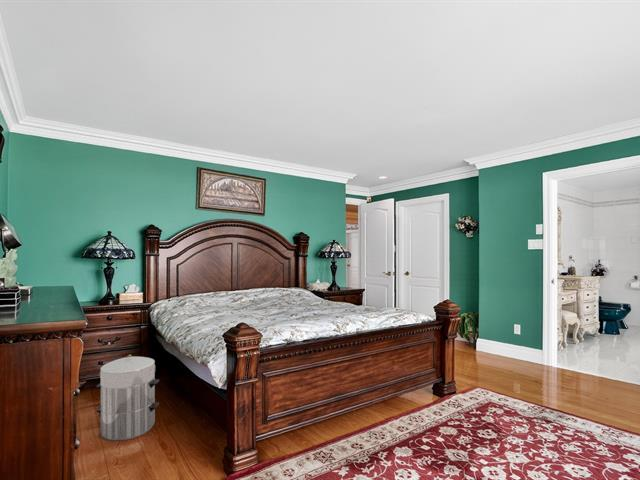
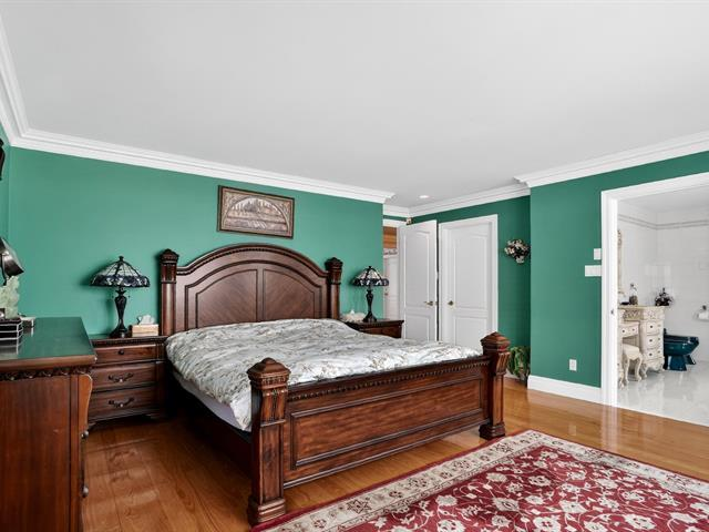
- waste bin [95,354,160,441]
